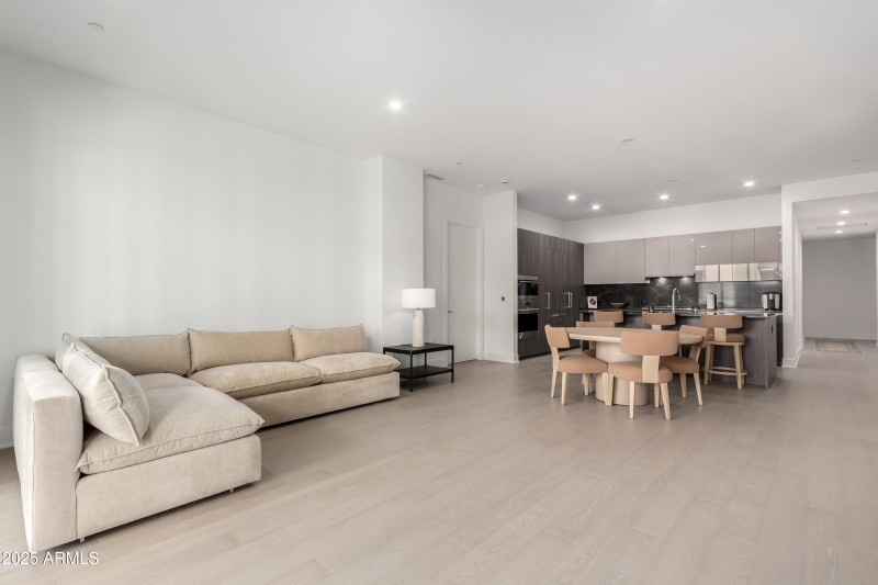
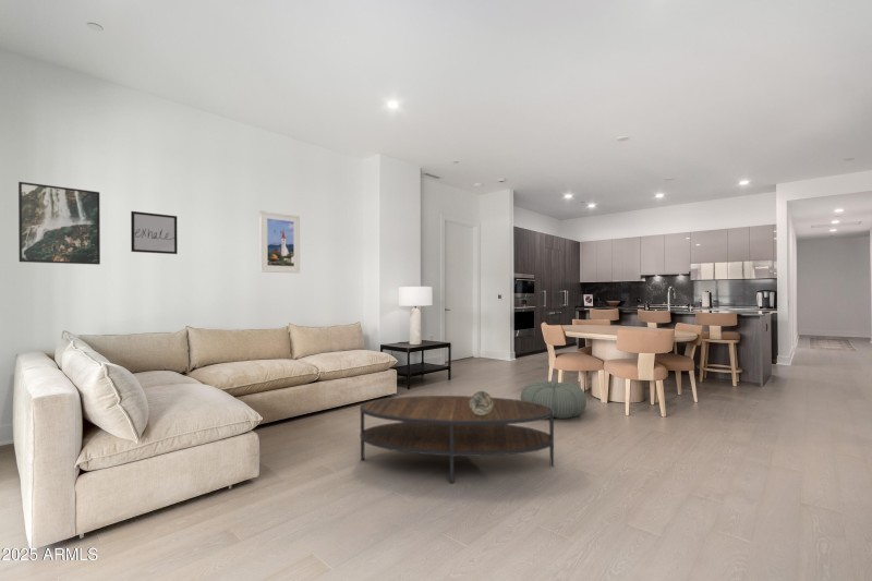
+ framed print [259,209,301,274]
+ pouf [520,380,588,420]
+ decorative bowl [470,390,493,415]
+ coffee table [359,395,555,484]
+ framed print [17,181,101,266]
+ wall art [130,210,179,255]
